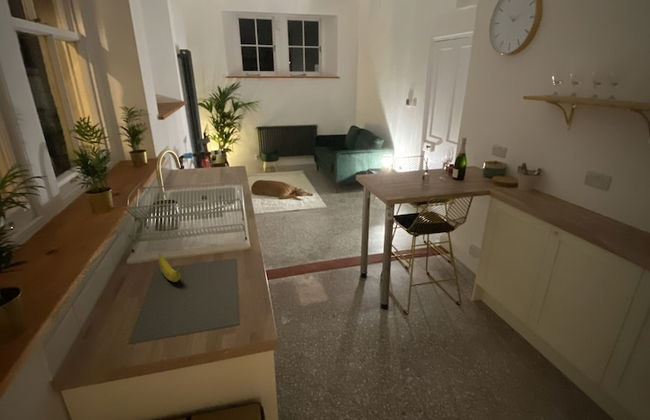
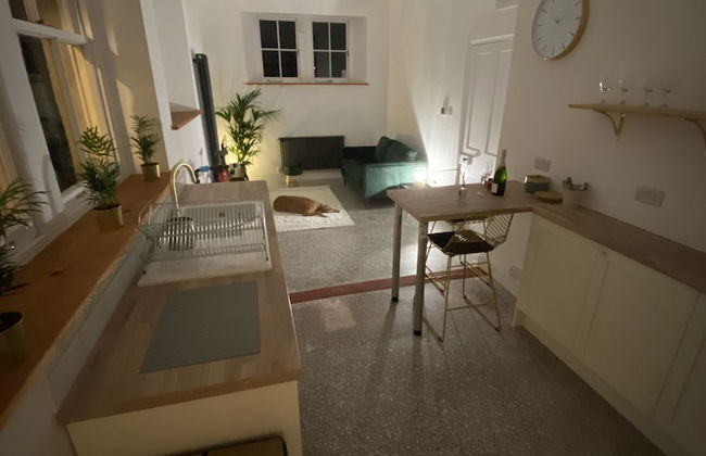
- banana [158,253,182,283]
